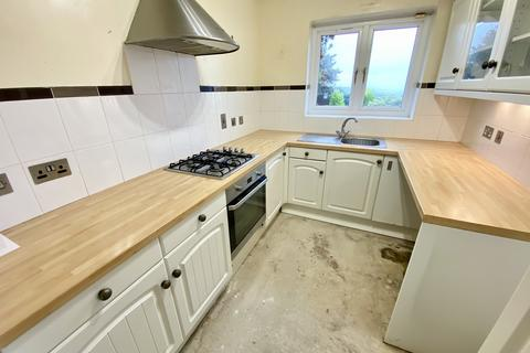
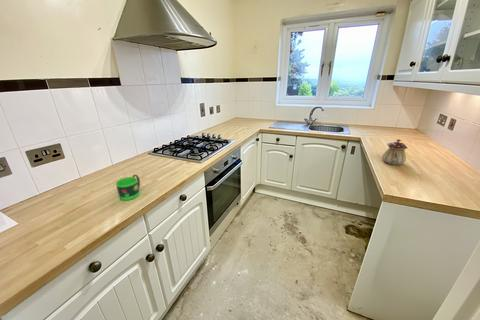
+ teapot [381,138,408,166]
+ mug [115,174,141,201]
